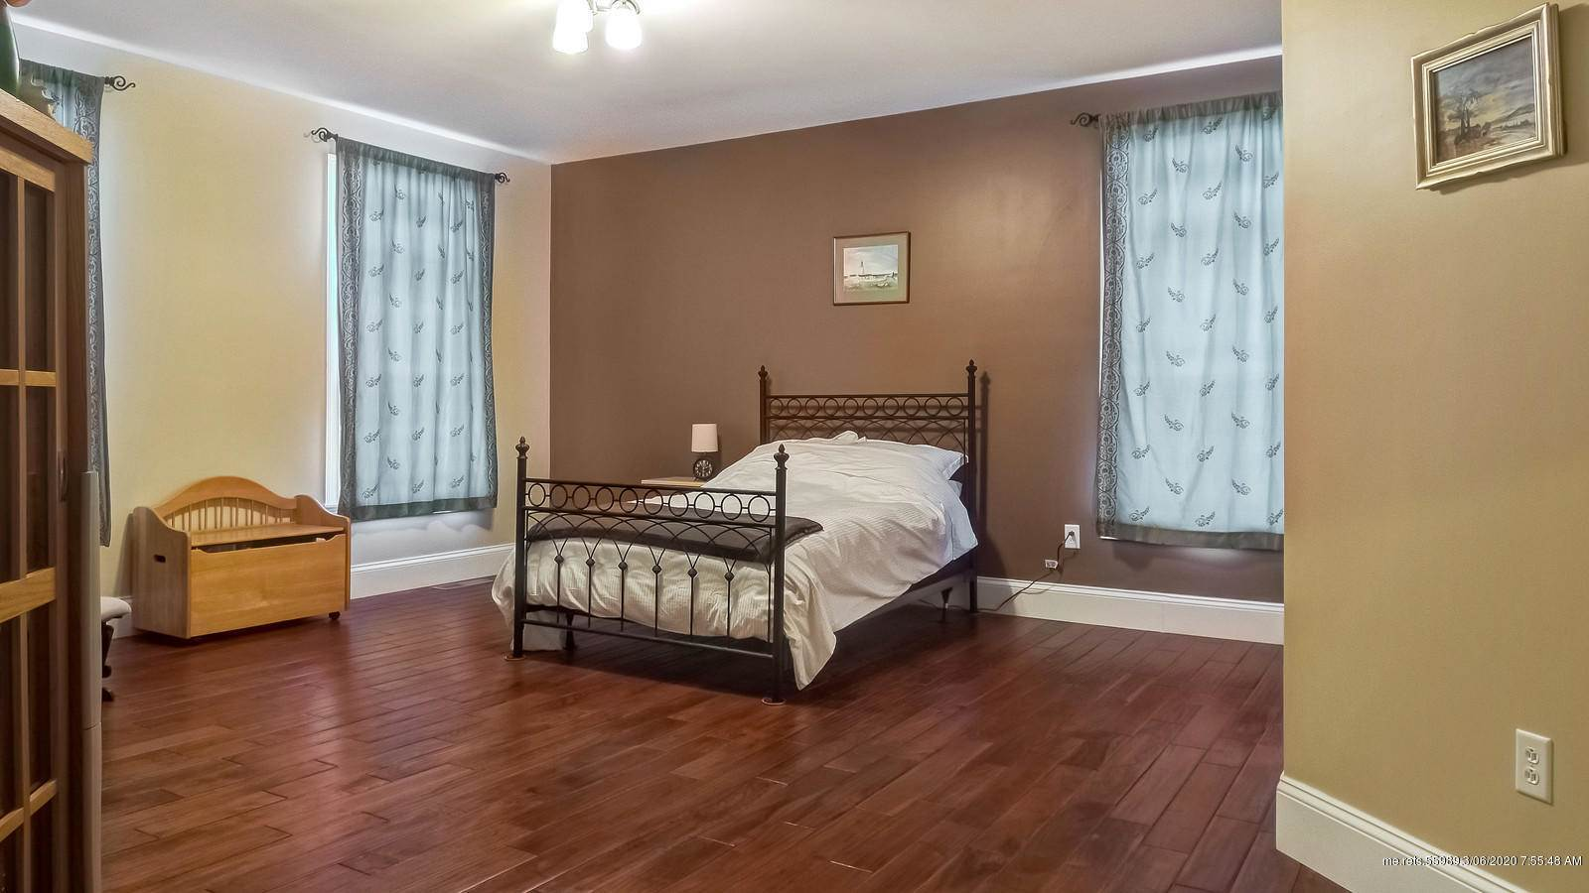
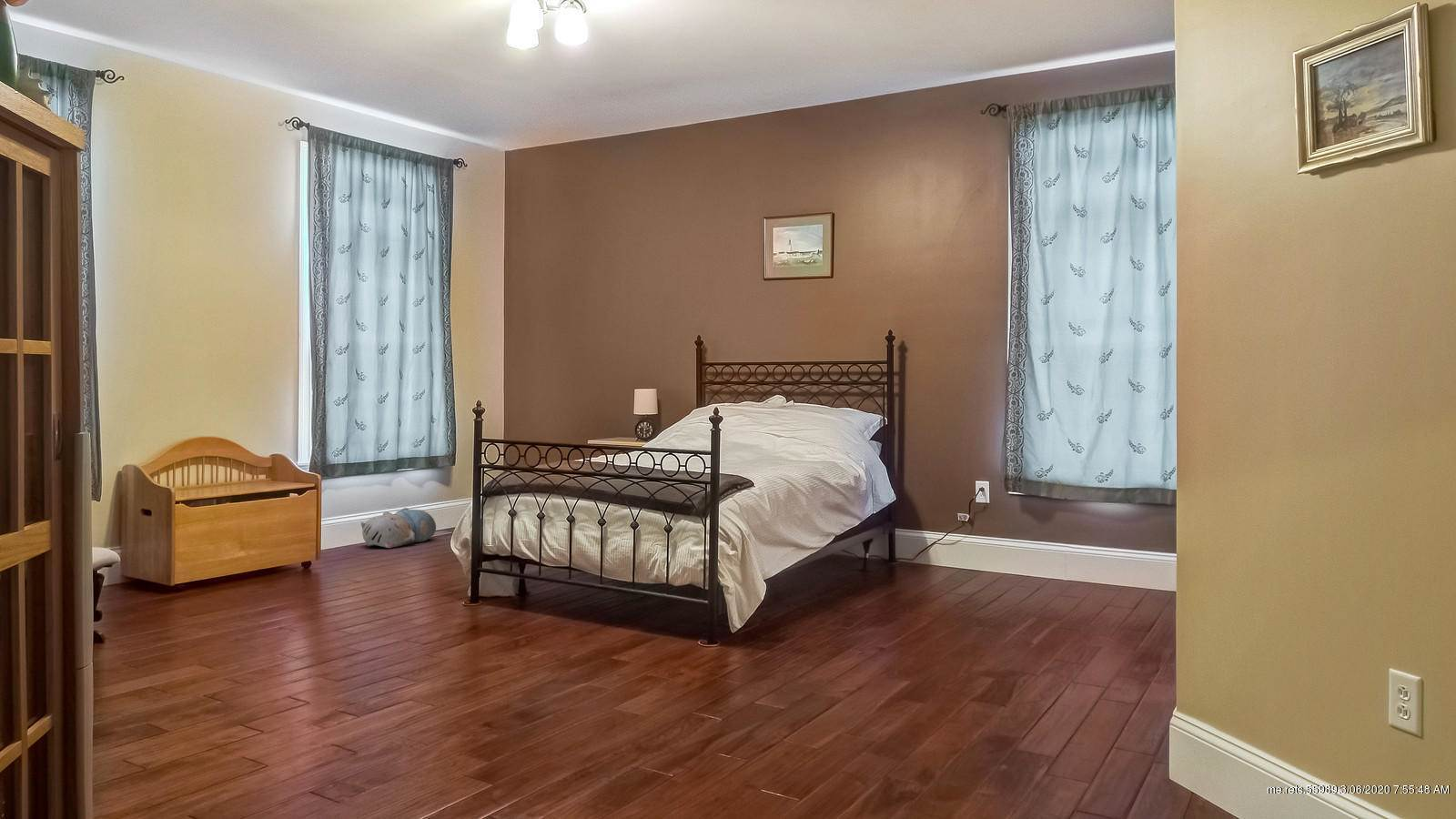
+ plush toy [360,507,437,549]
